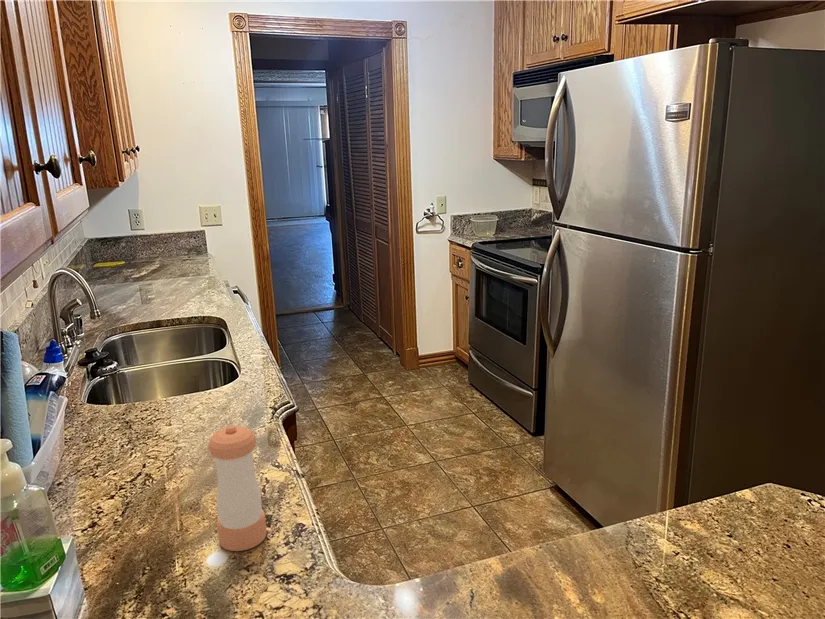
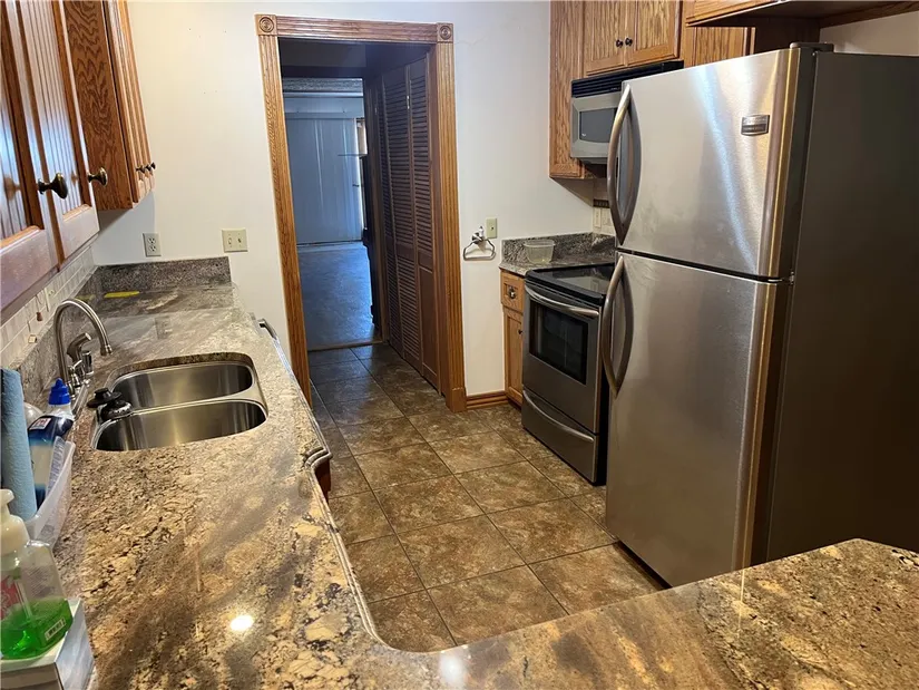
- pepper shaker [207,424,267,552]
